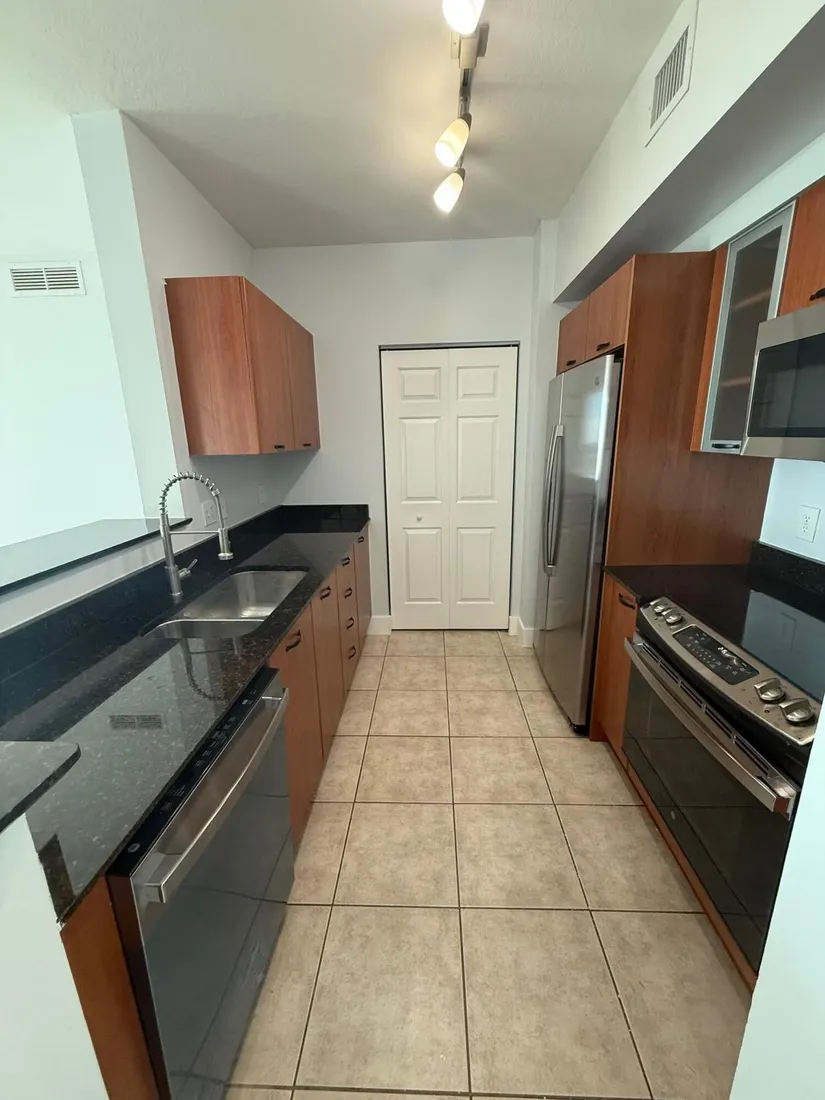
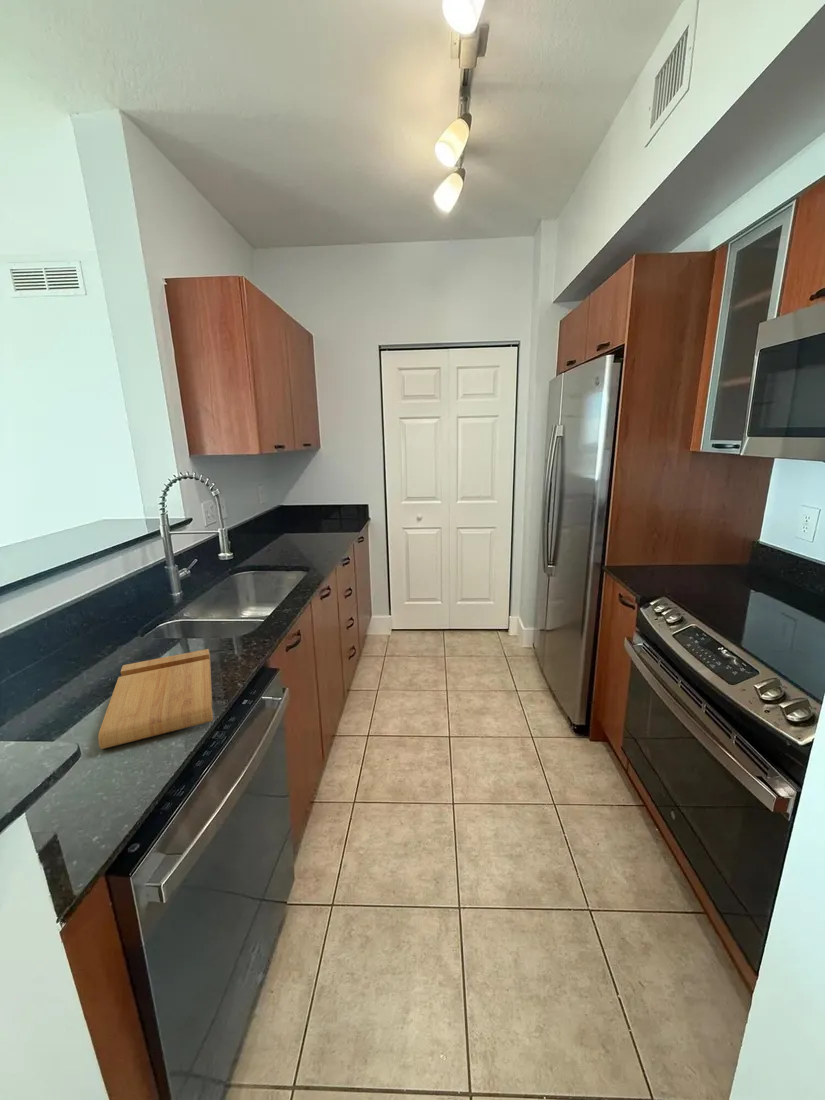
+ cutting board [97,648,214,750]
